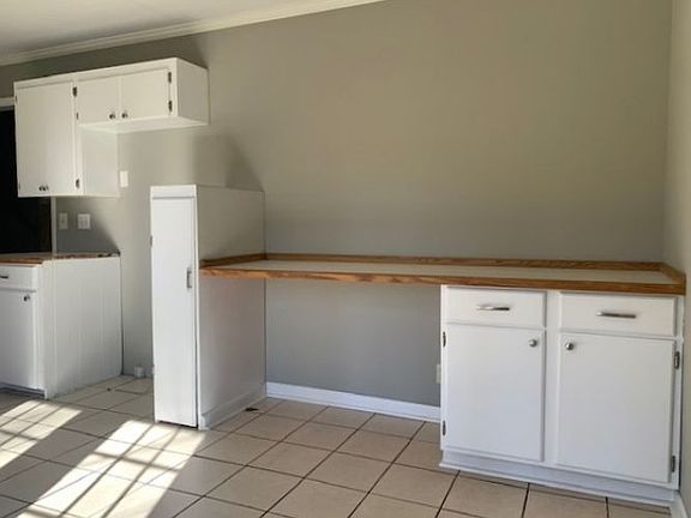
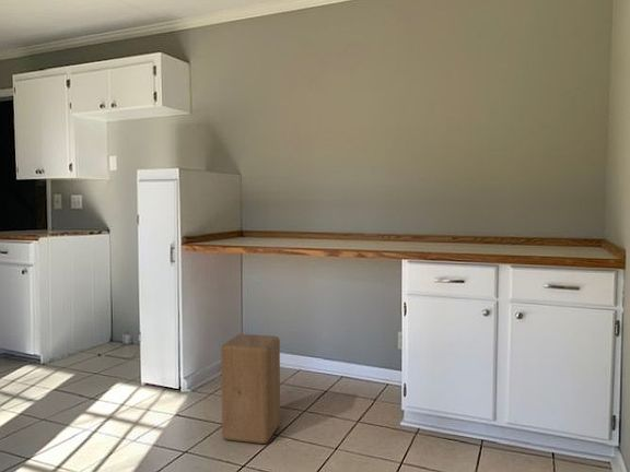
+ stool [220,333,281,445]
